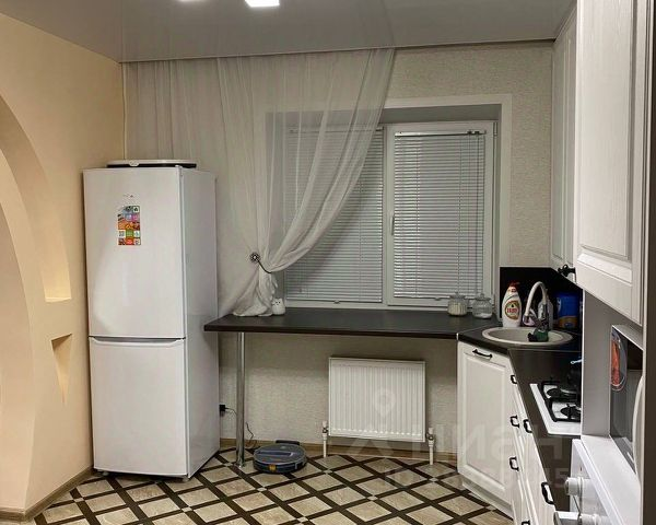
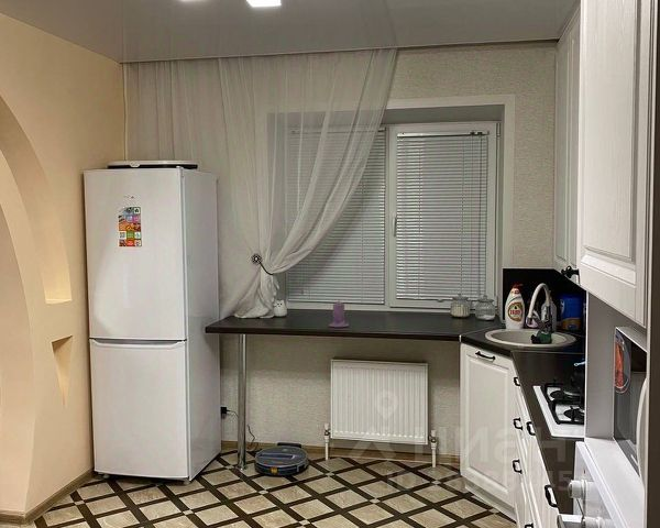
+ candle [328,300,350,328]
